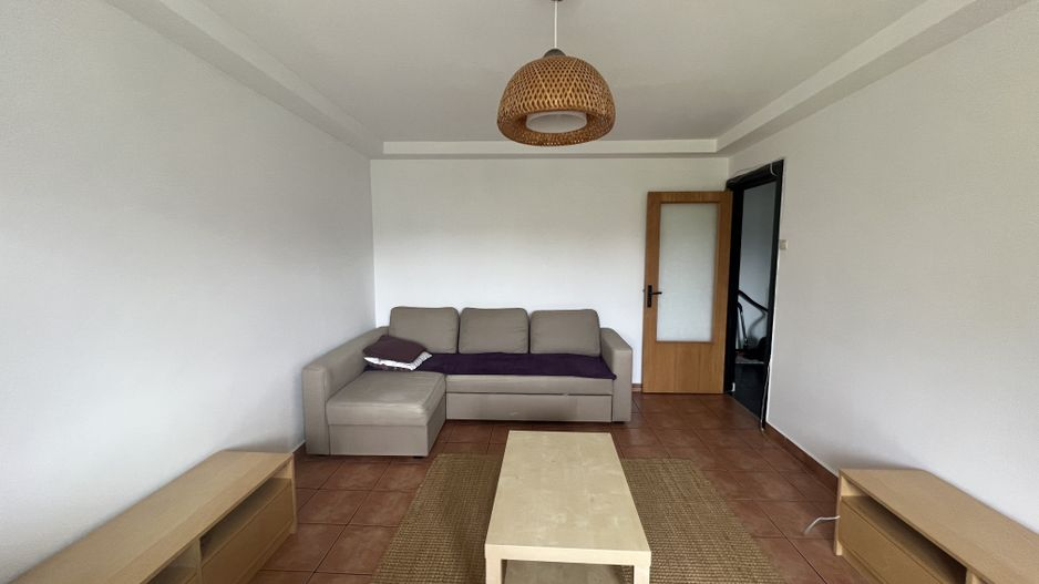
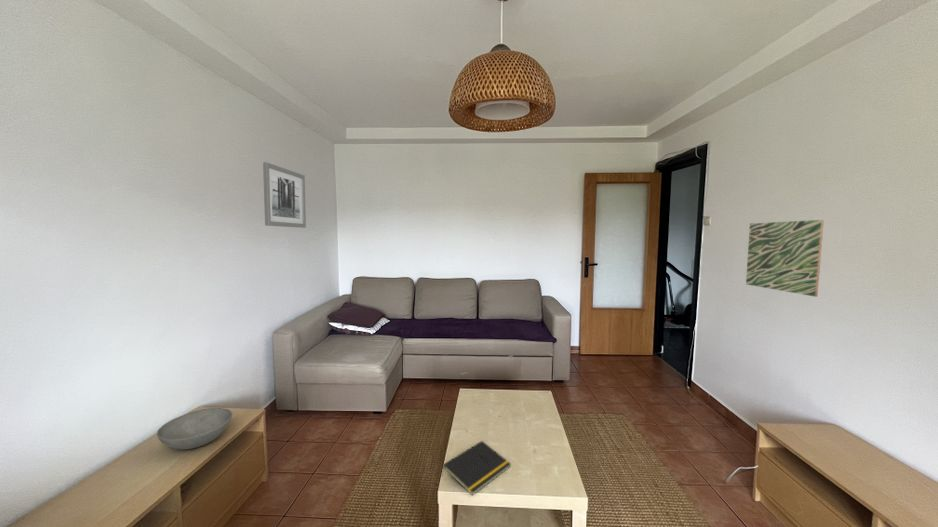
+ bowl [156,407,233,451]
+ notepad [441,440,512,496]
+ wall art [745,219,825,298]
+ wall art [262,161,307,229]
